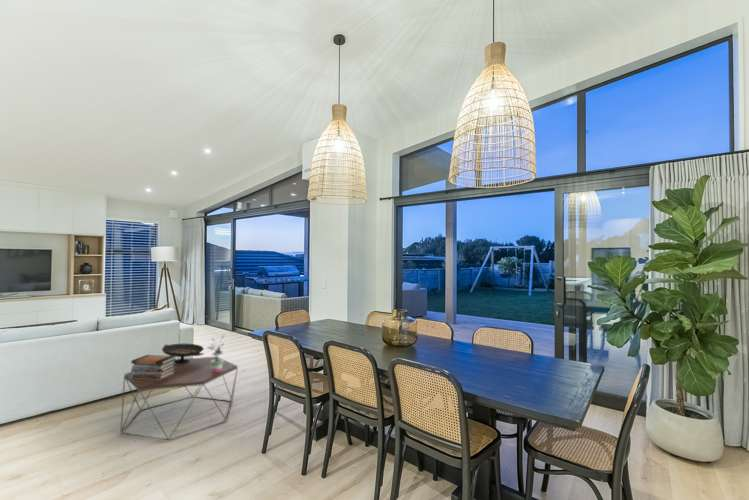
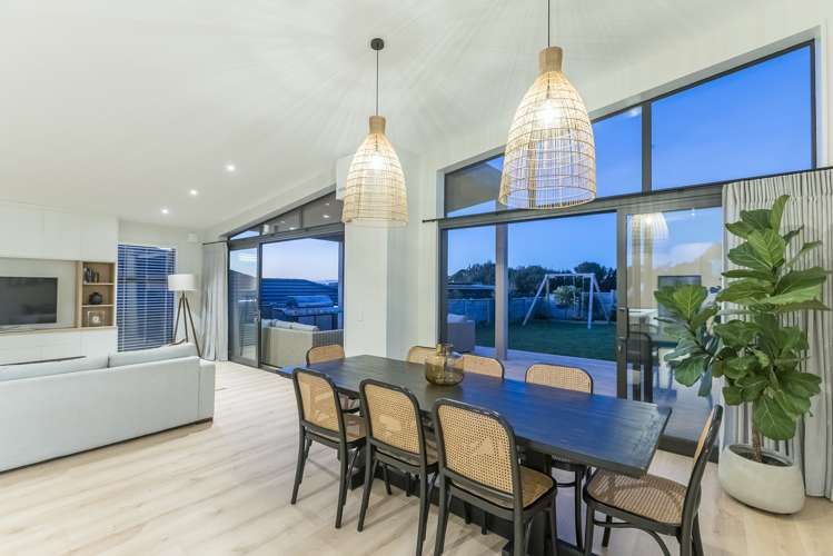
- coffee table [119,356,239,442]
- decorative bowl [161,343,205,364]
- potted plant [207,335,225,372]
- book stack [130,354,177,379]
